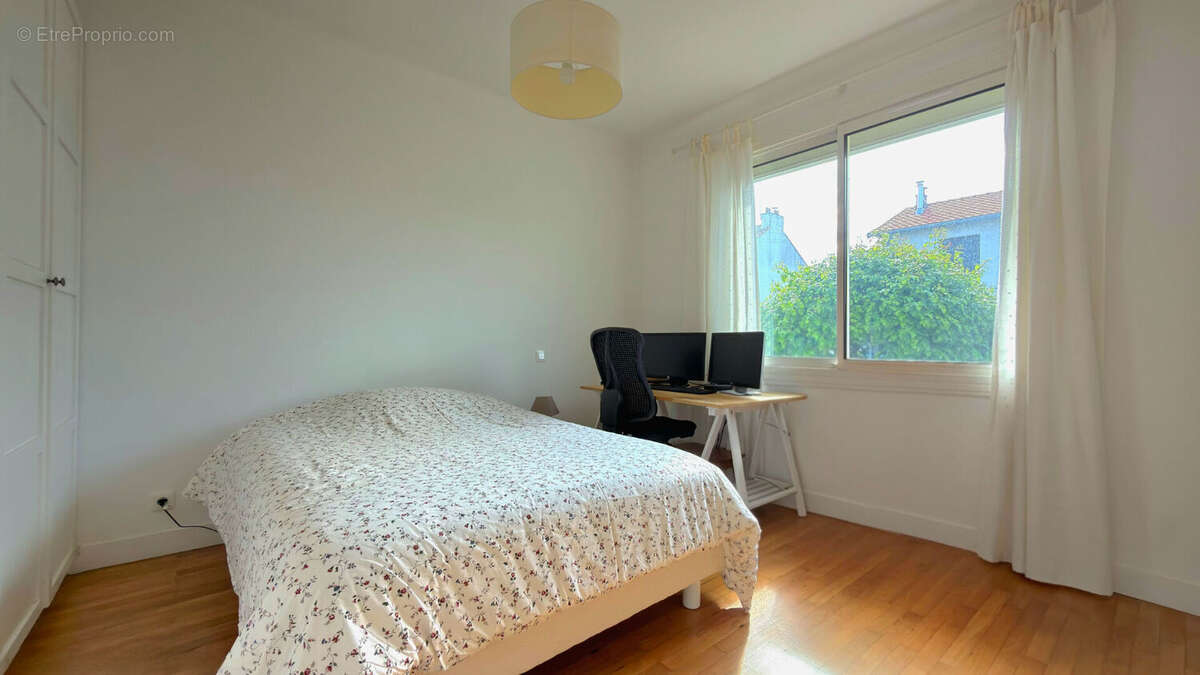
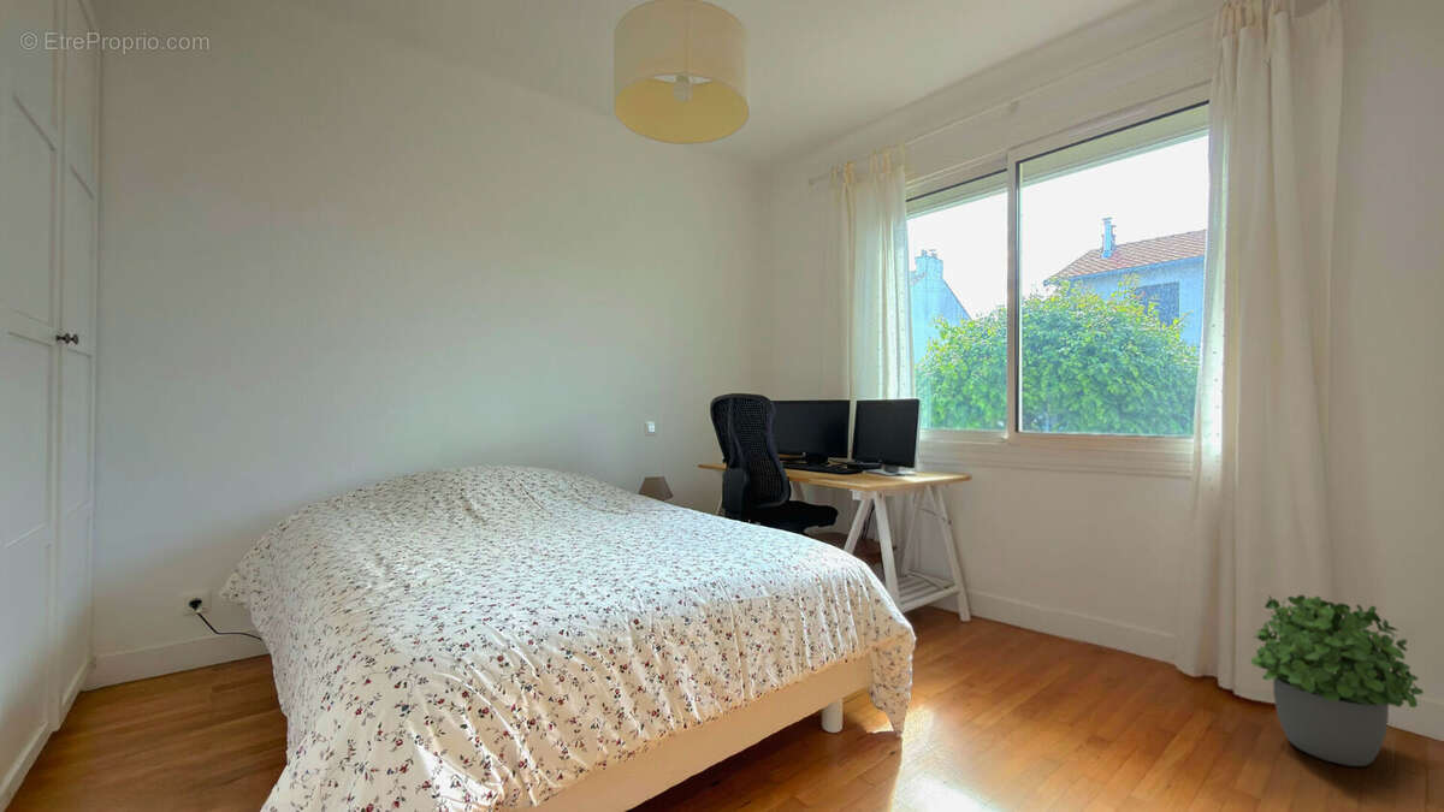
+ potted plant [1249,594,1425,767]
